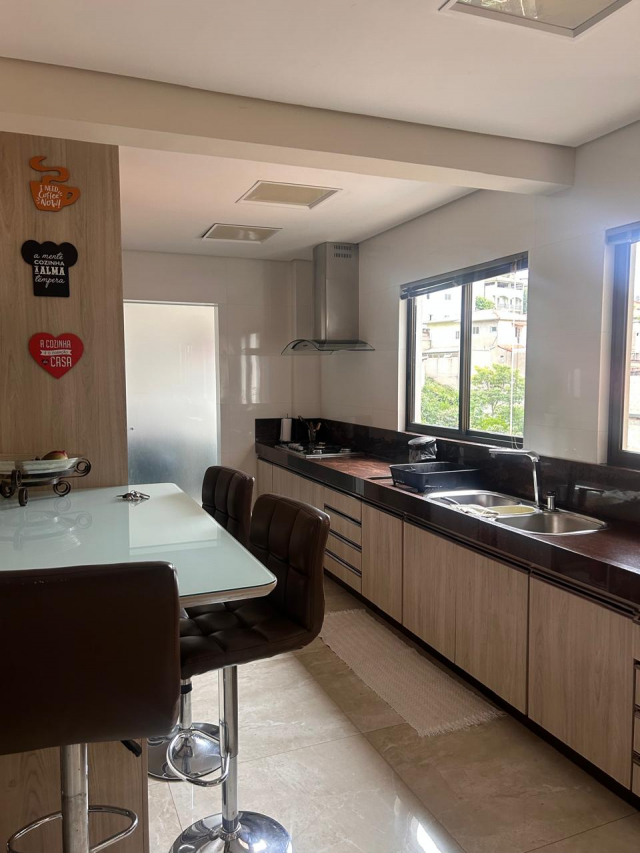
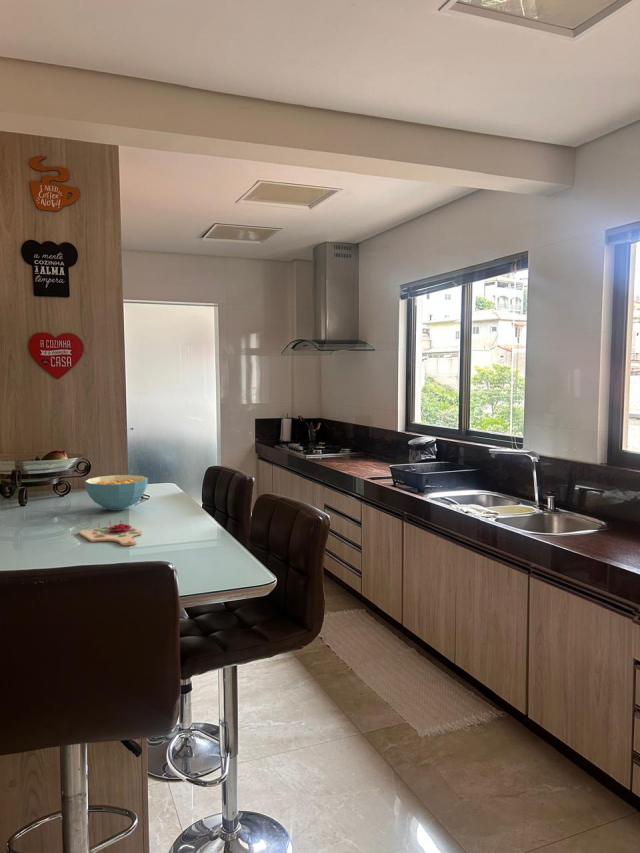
+ cutting board [77,519,143,546]
+ cereal bowl [84,474,149,511]
